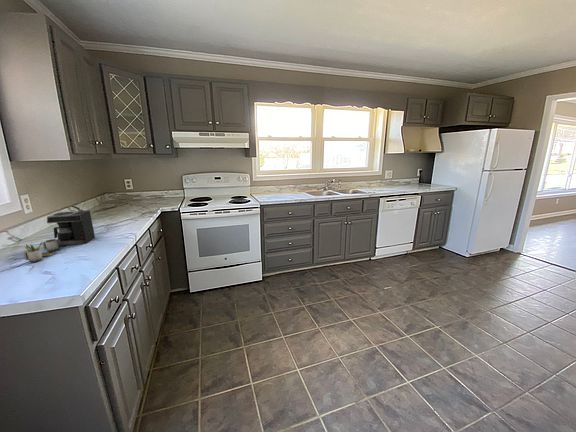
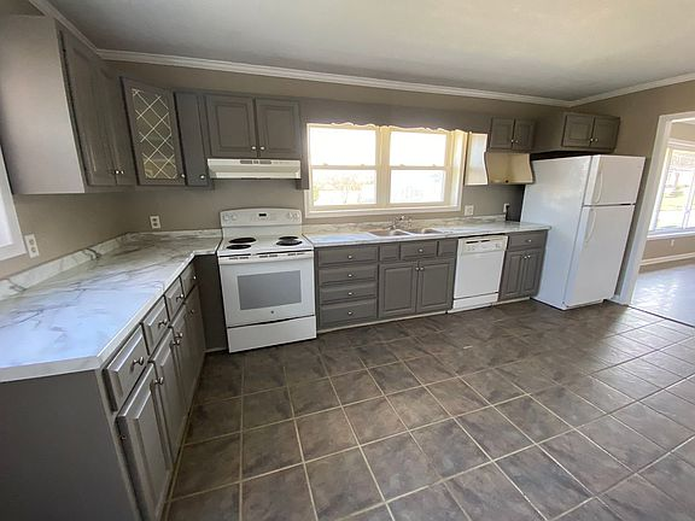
- coffee maker [23,210,96,263]
